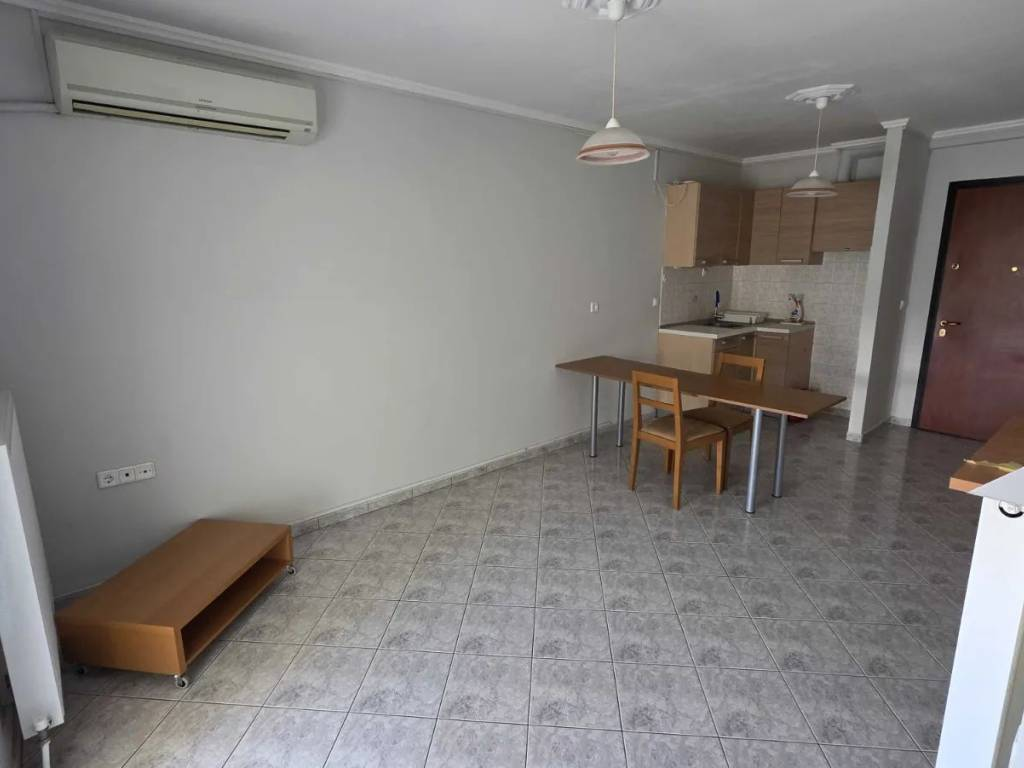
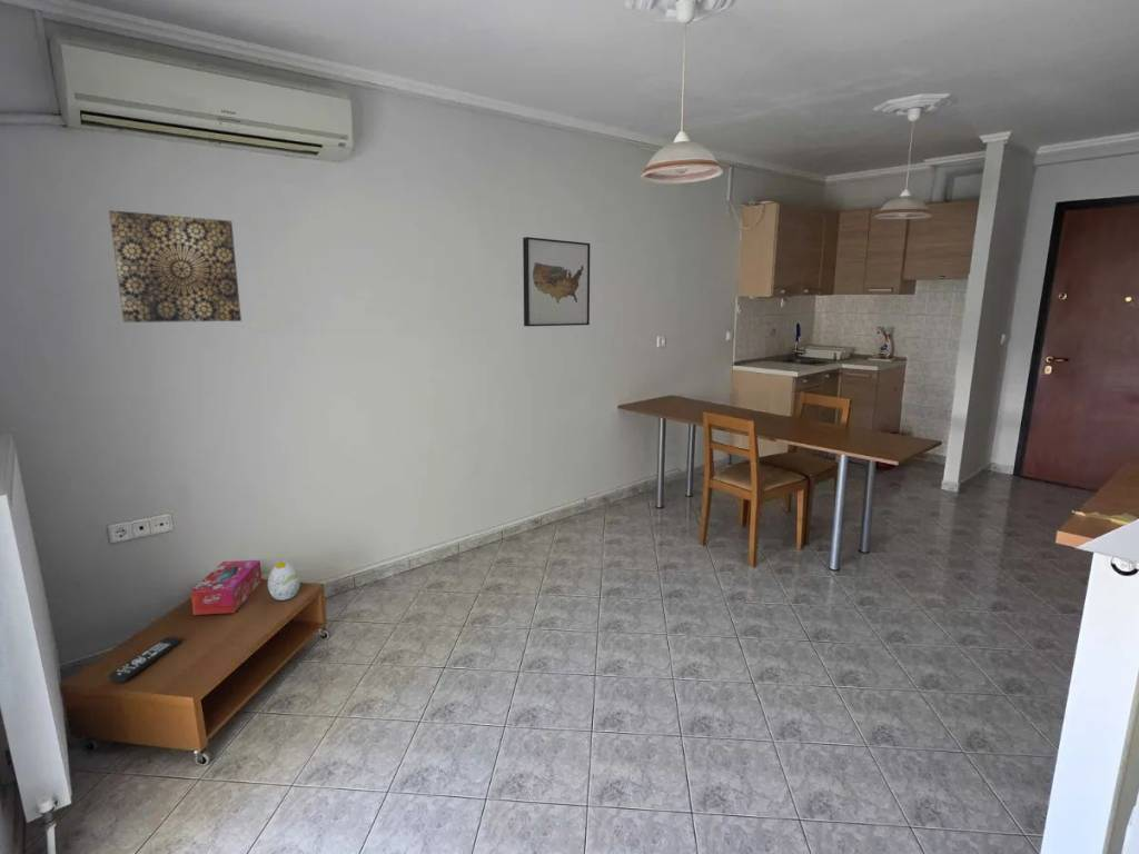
+ remote control [108,636,182,683]
+ tissue box [190,559,263,616]
+ wall art [108,209,242,324]
+ wall art [522,236,591,327]
+ decorative egg [267,560,301,602]
